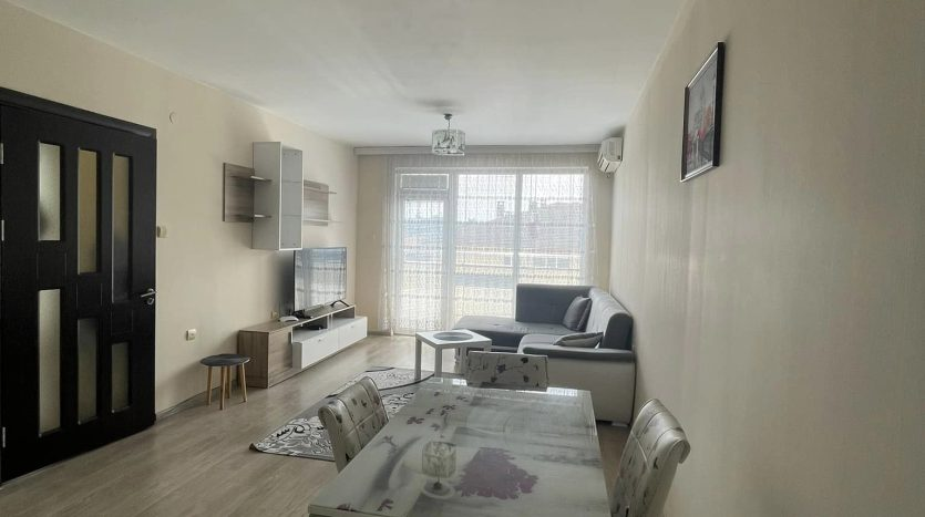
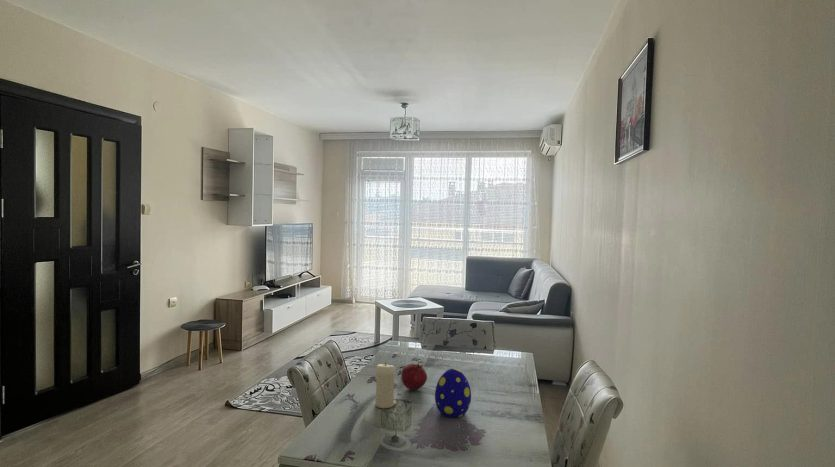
+ decorative egg [434,367,472,418]
+ candle [374,361,397,409]
+ fruit [400,362,428,391]
